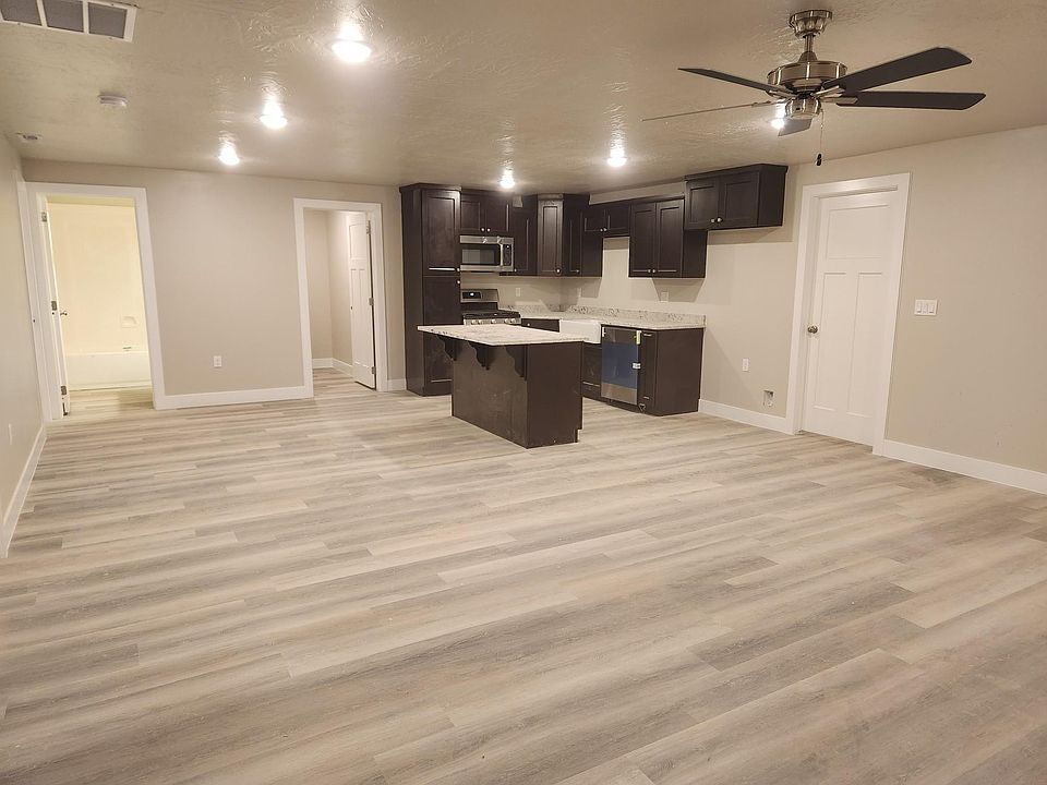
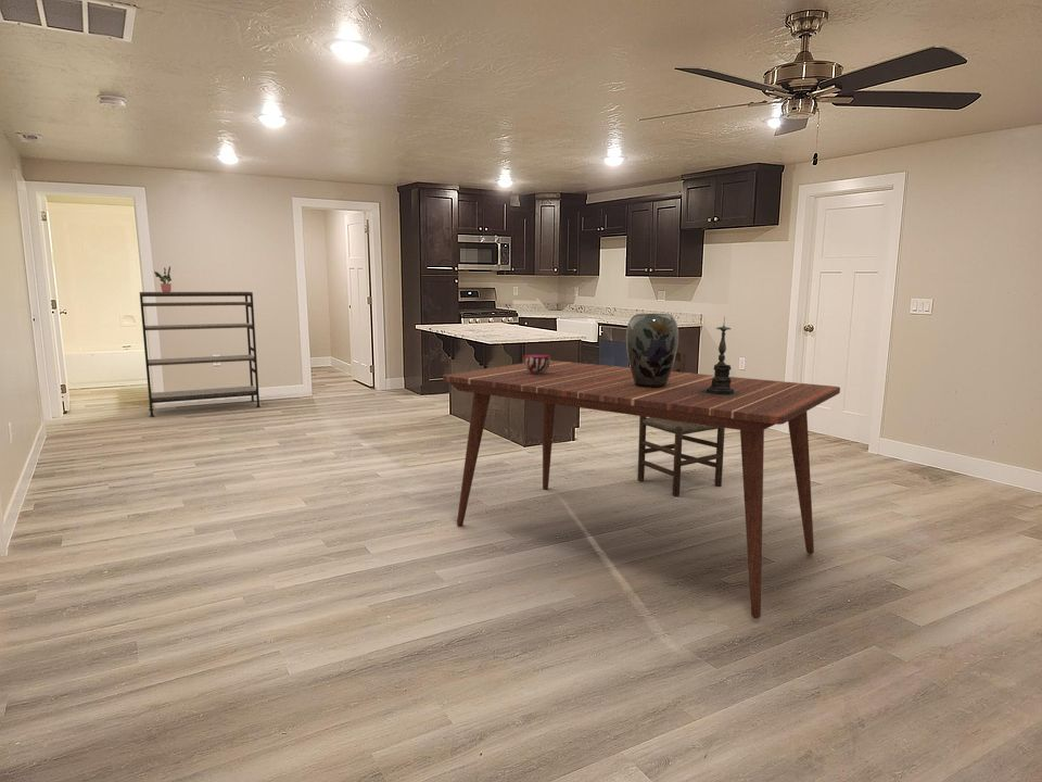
+ candle holder [697,315,740,398]
+ dining chair [636,351,726,497]
+ potted plant [153,265,173,292]
+ dining table [442,360,841,620]
+ shelving unit [139,291,262,417]
+ vase [625,313,679,388]
+ decorative bowl [522,354,551,374]
